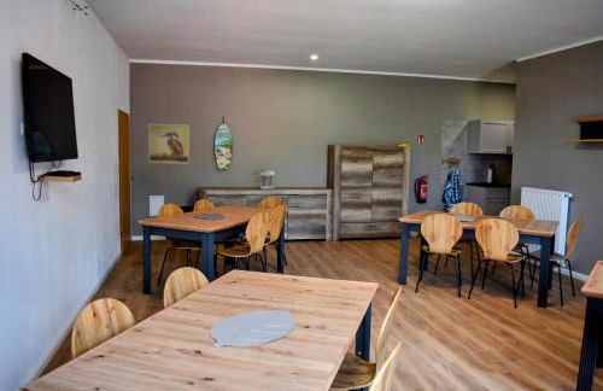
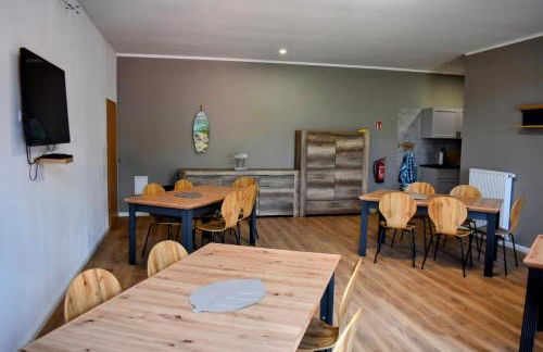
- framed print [148,123,191,164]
